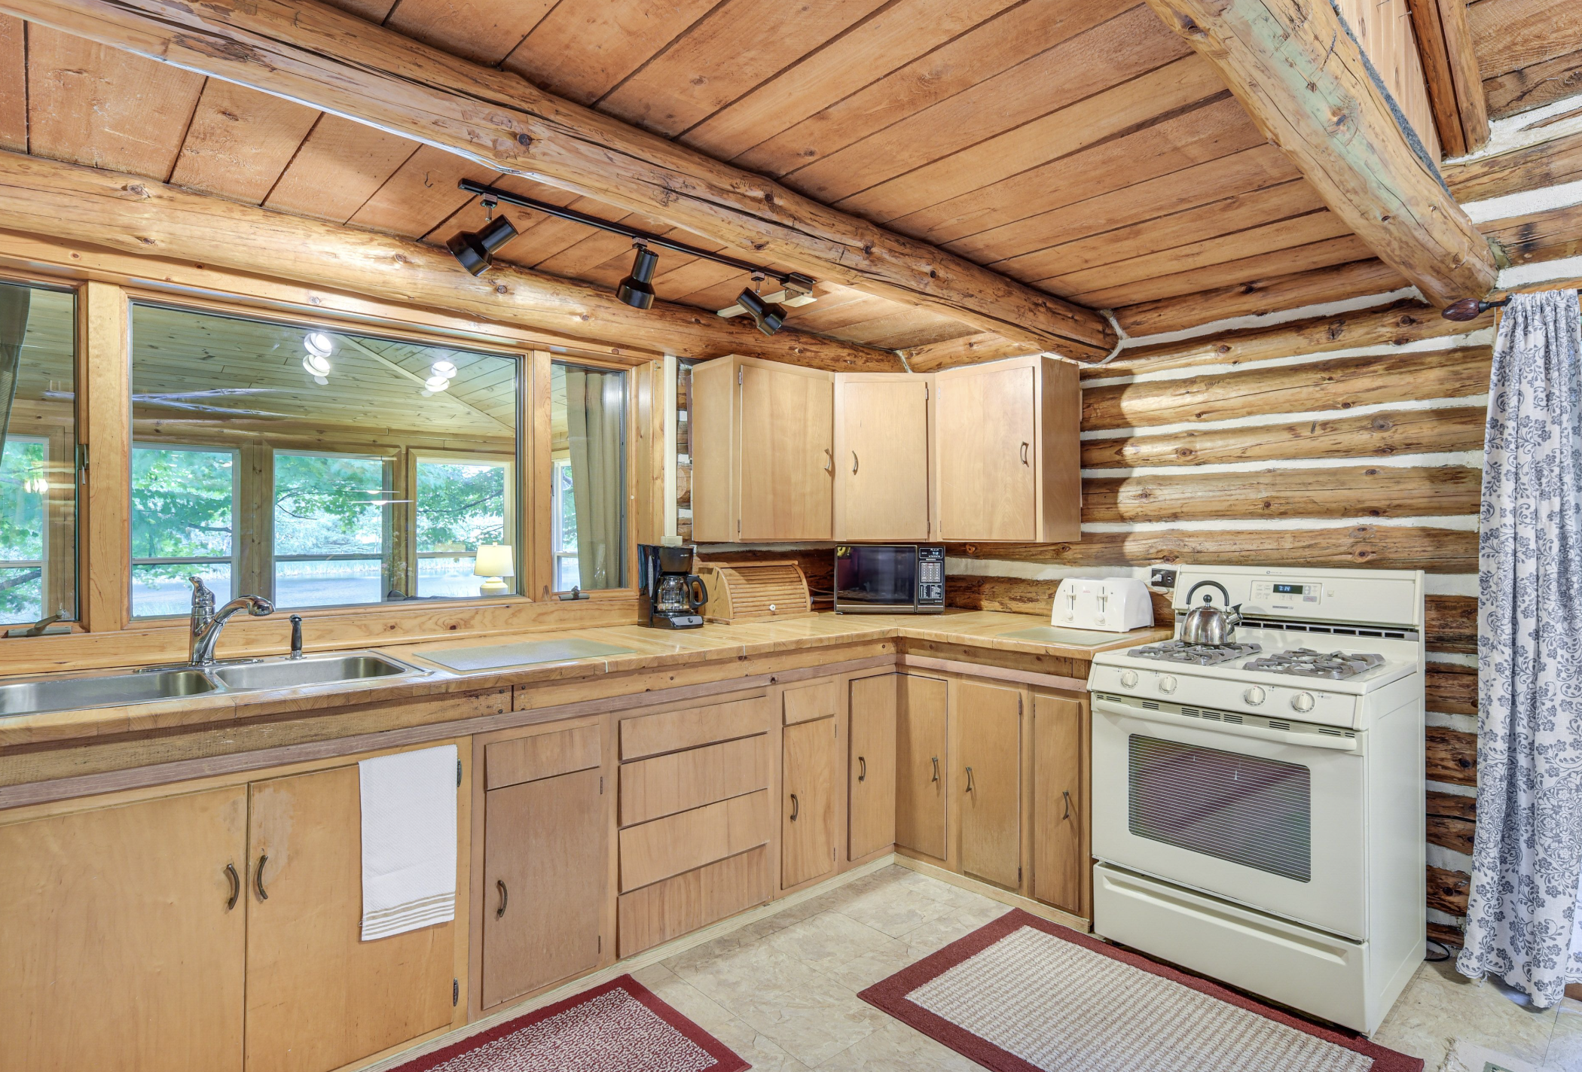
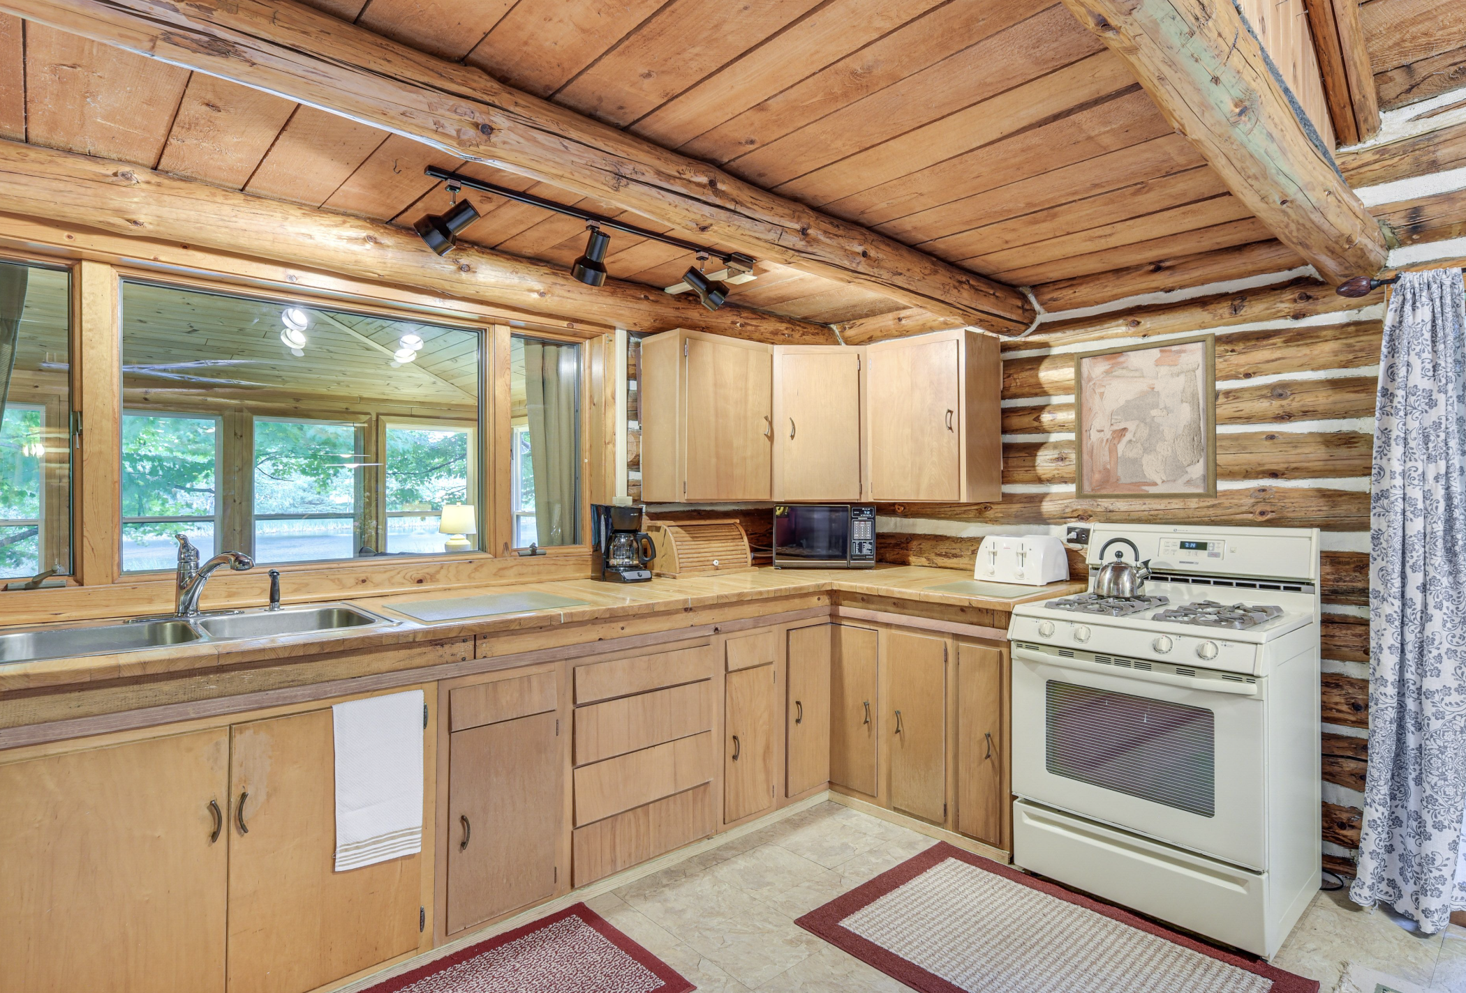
+ wall art [1073,332,1218,500]
